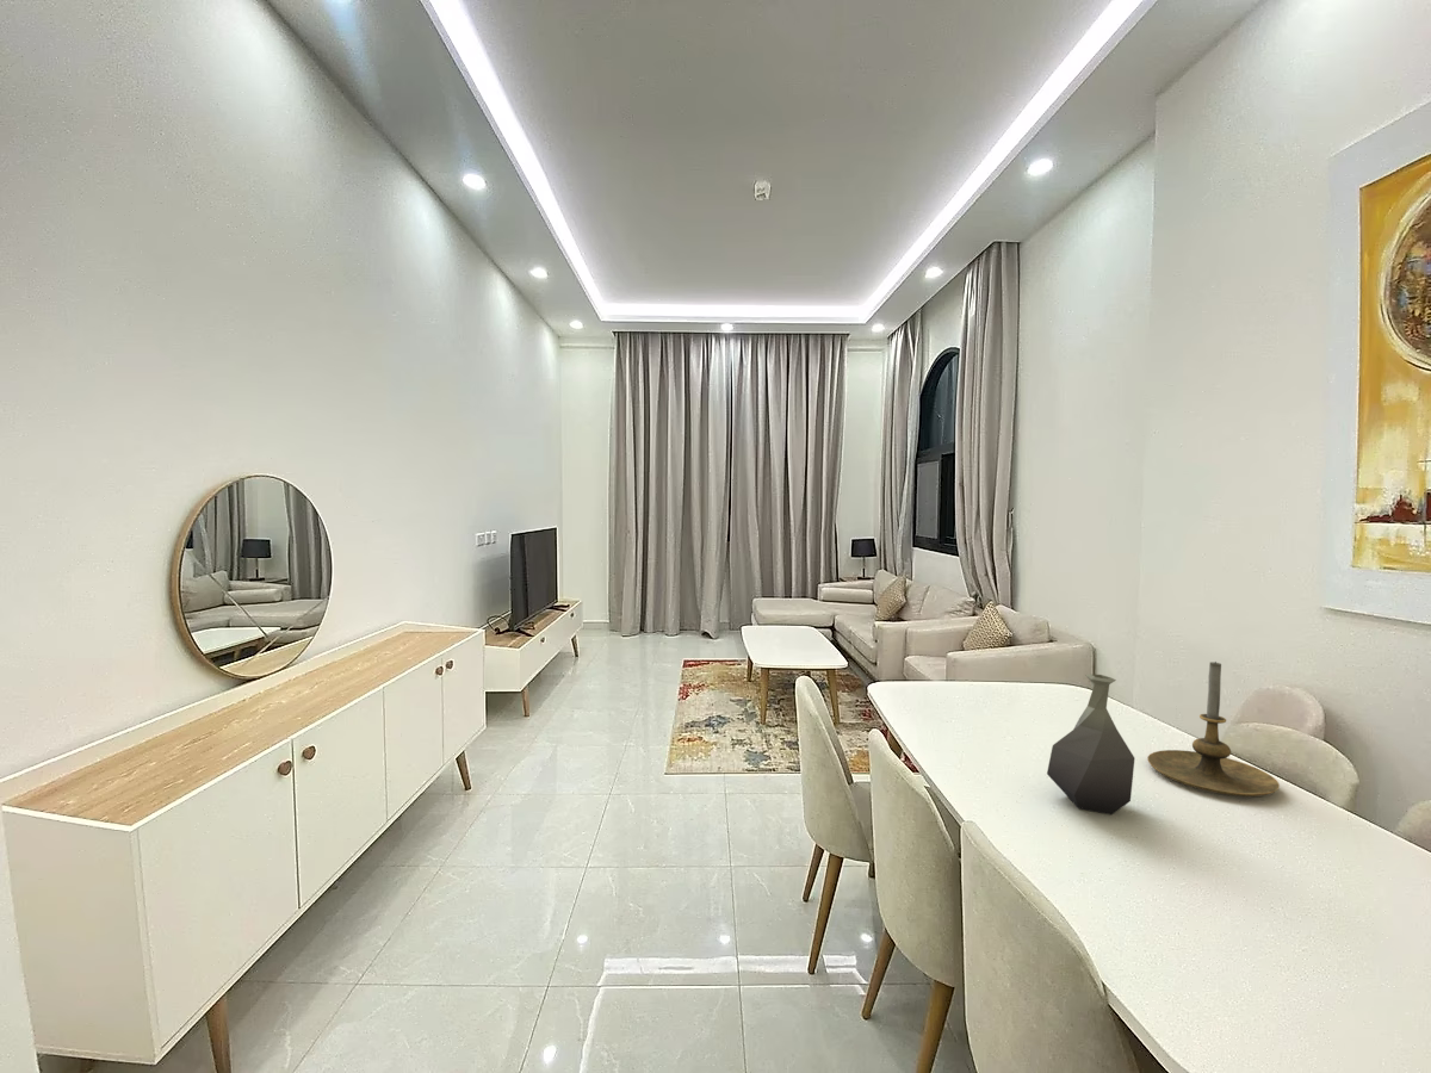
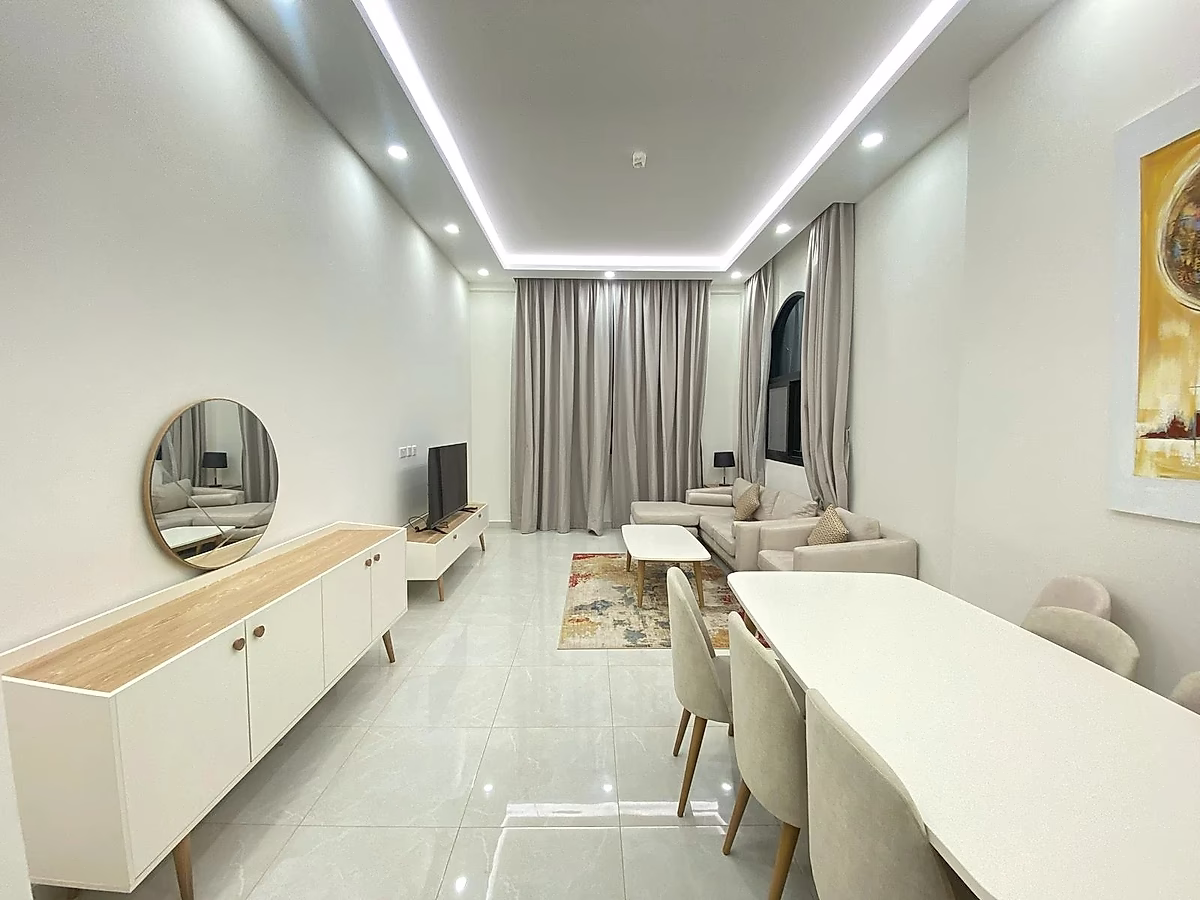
- candle holder [1146,660,1281,798]
- vase [1046,674,1136,815]
